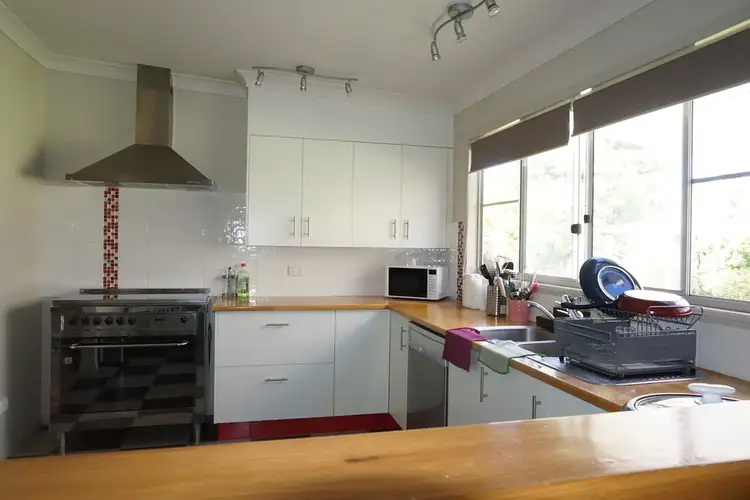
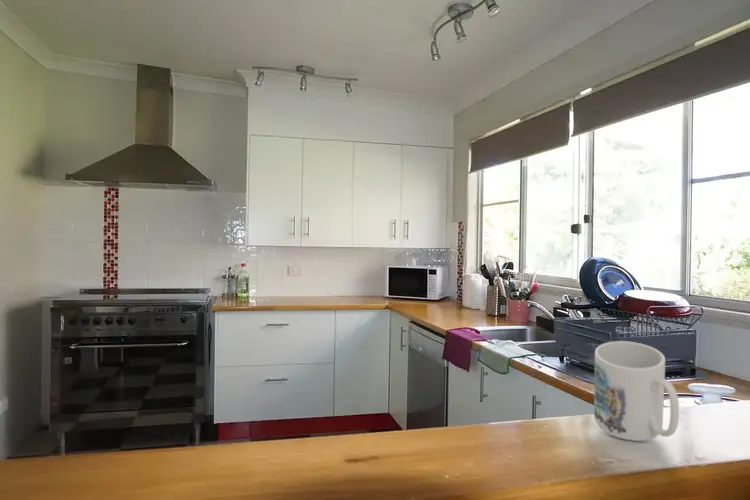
+ mug [593,340,680,442]
